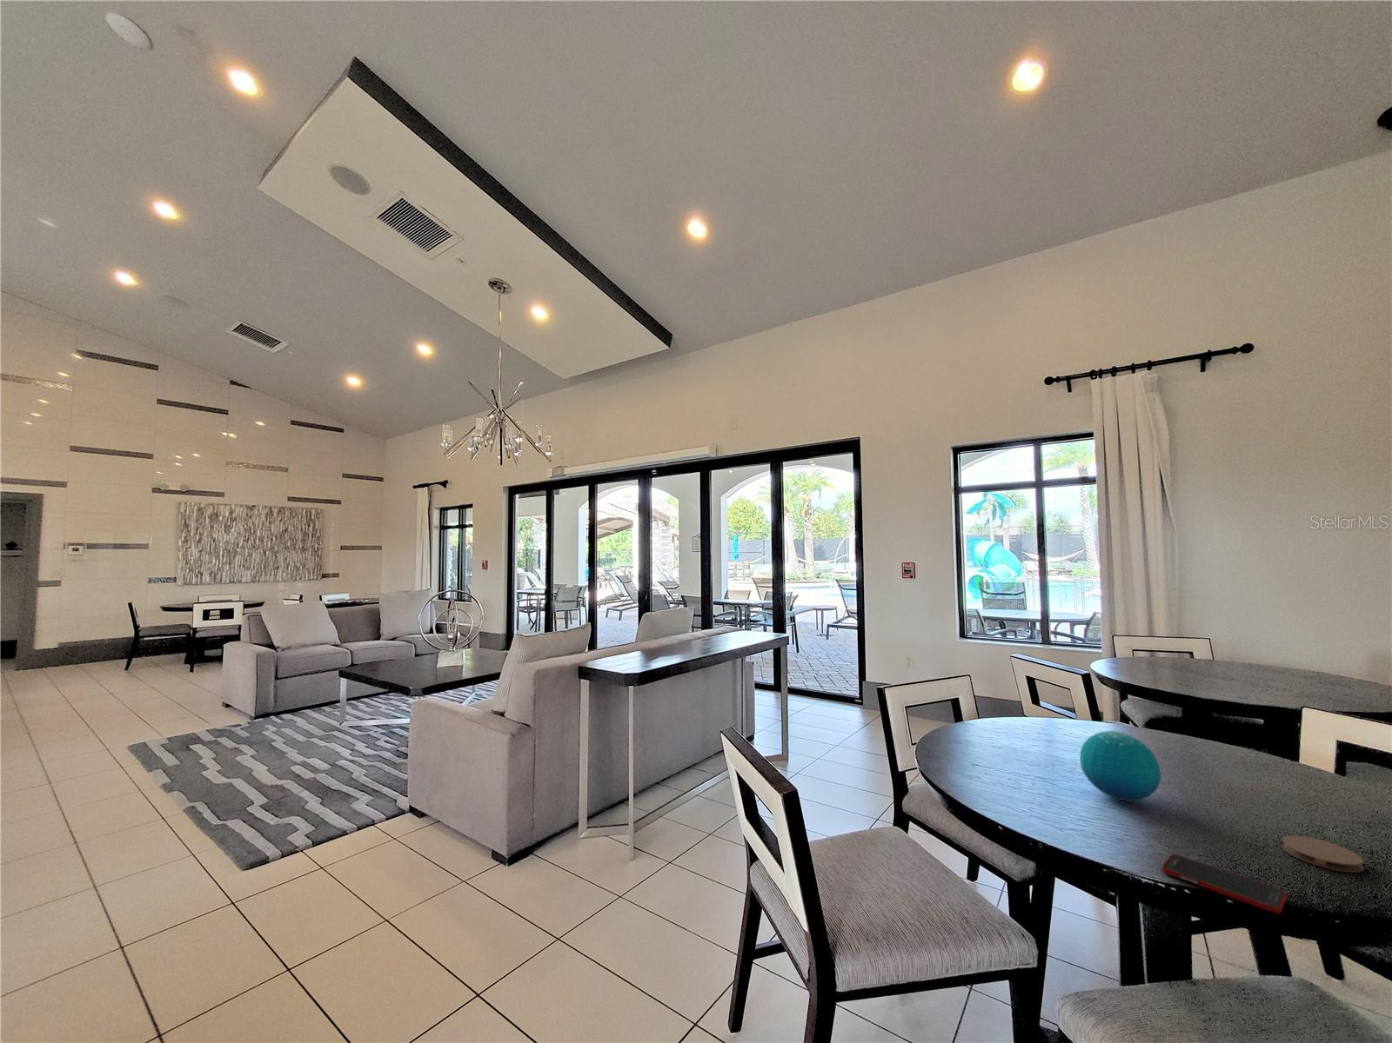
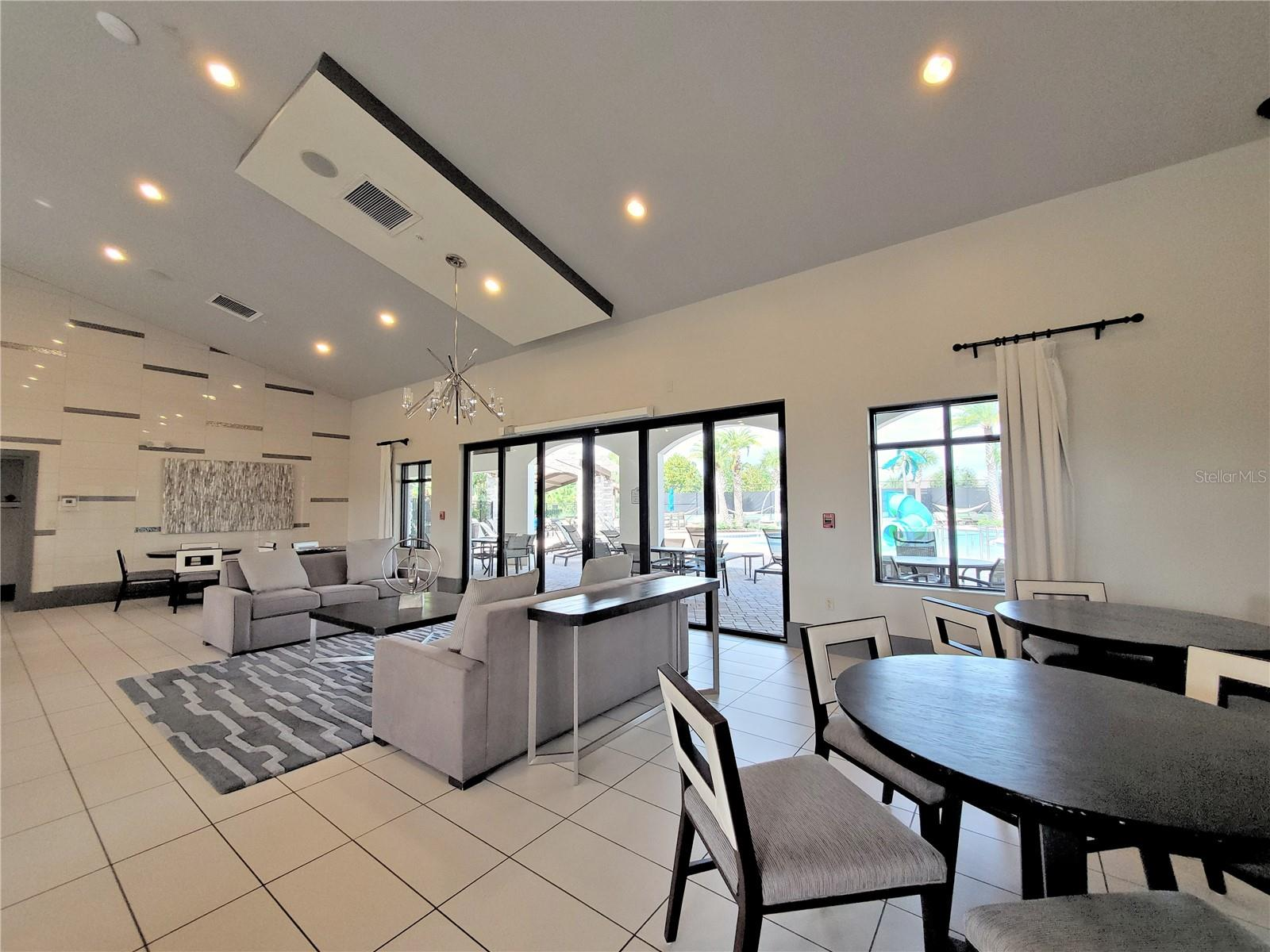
- cell phone [1161,853,1289,915]
- decorative orb [1079,730,1162,802]
- coaster [1280,835,1365,873]
